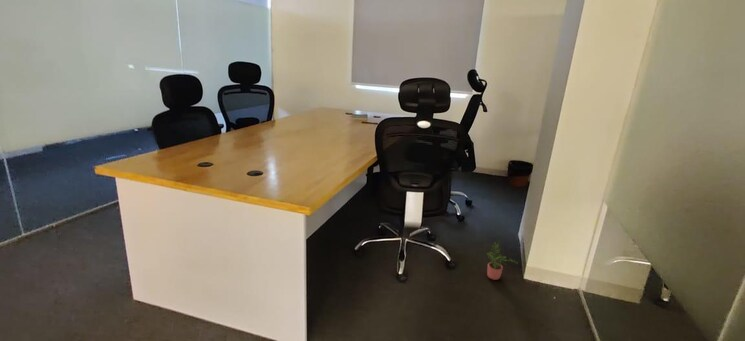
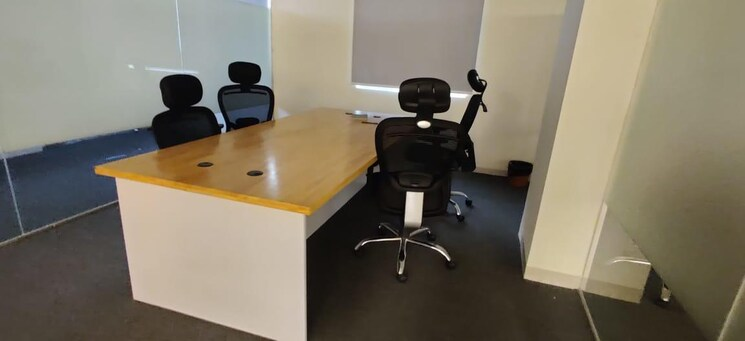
- potted plant [486,238,519,281]
